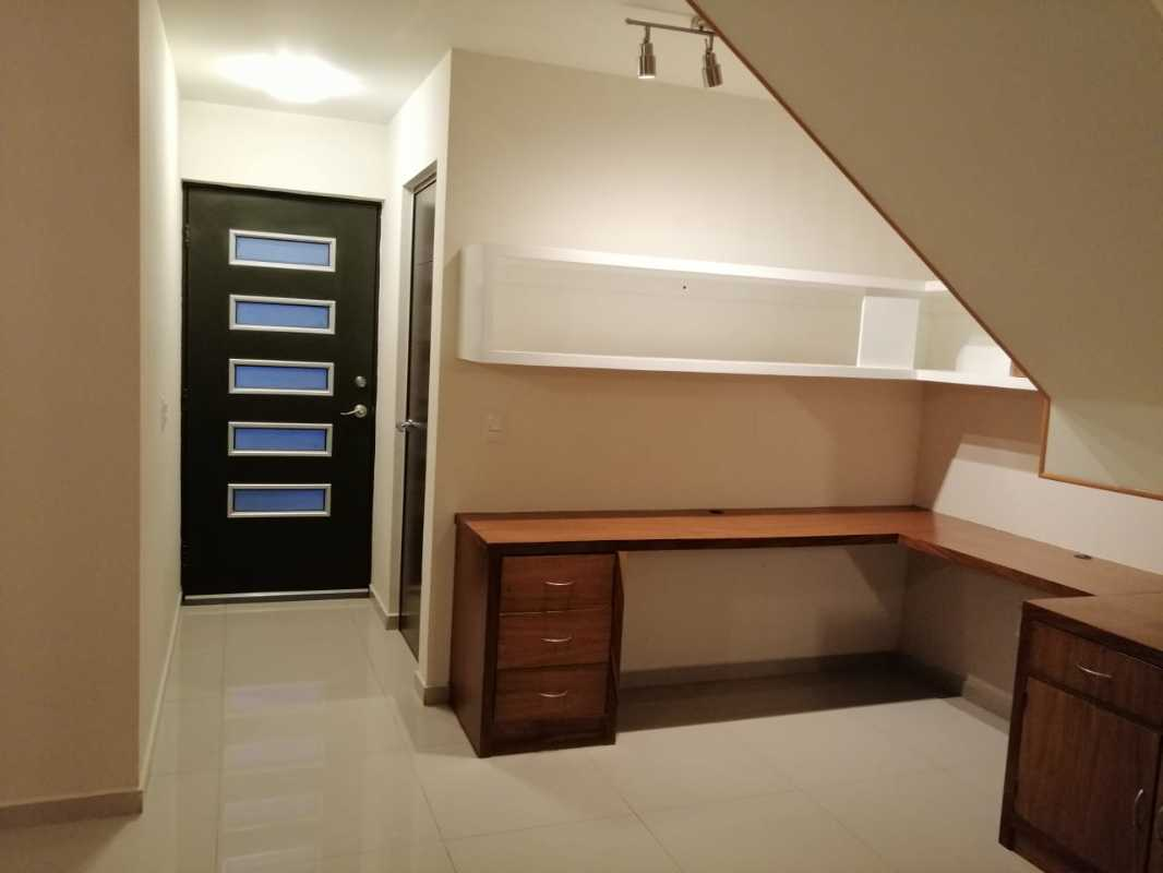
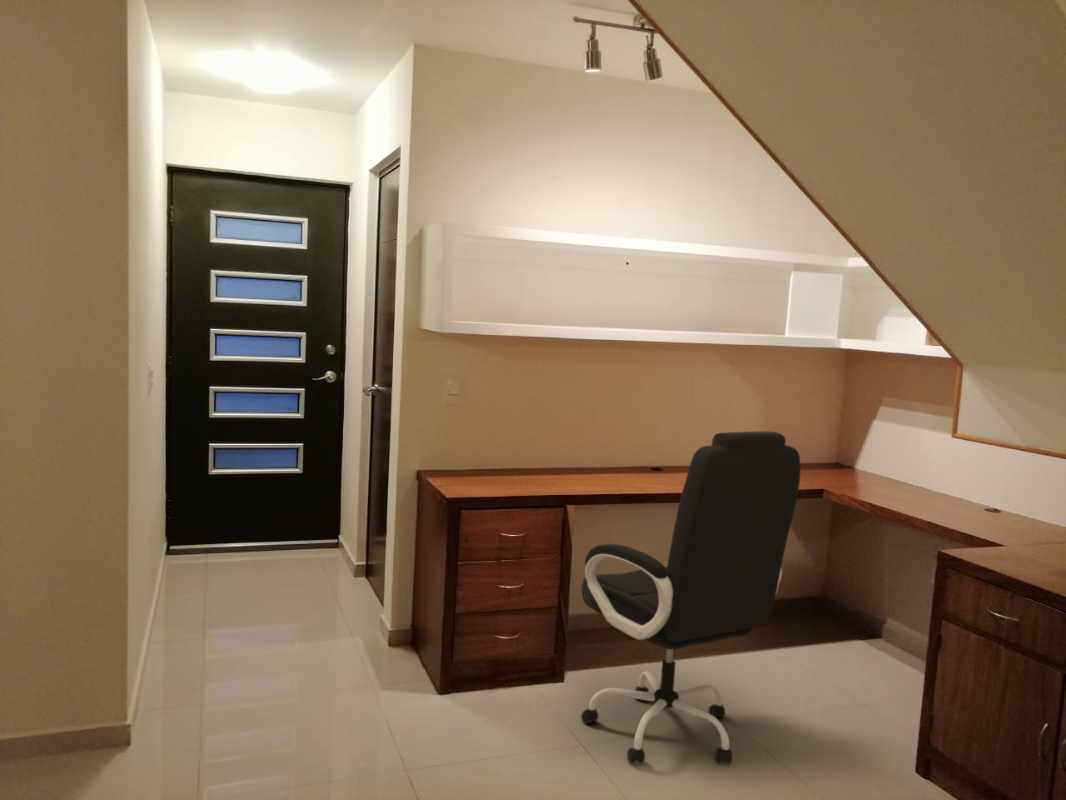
+ office chair [580,431,802,764]
